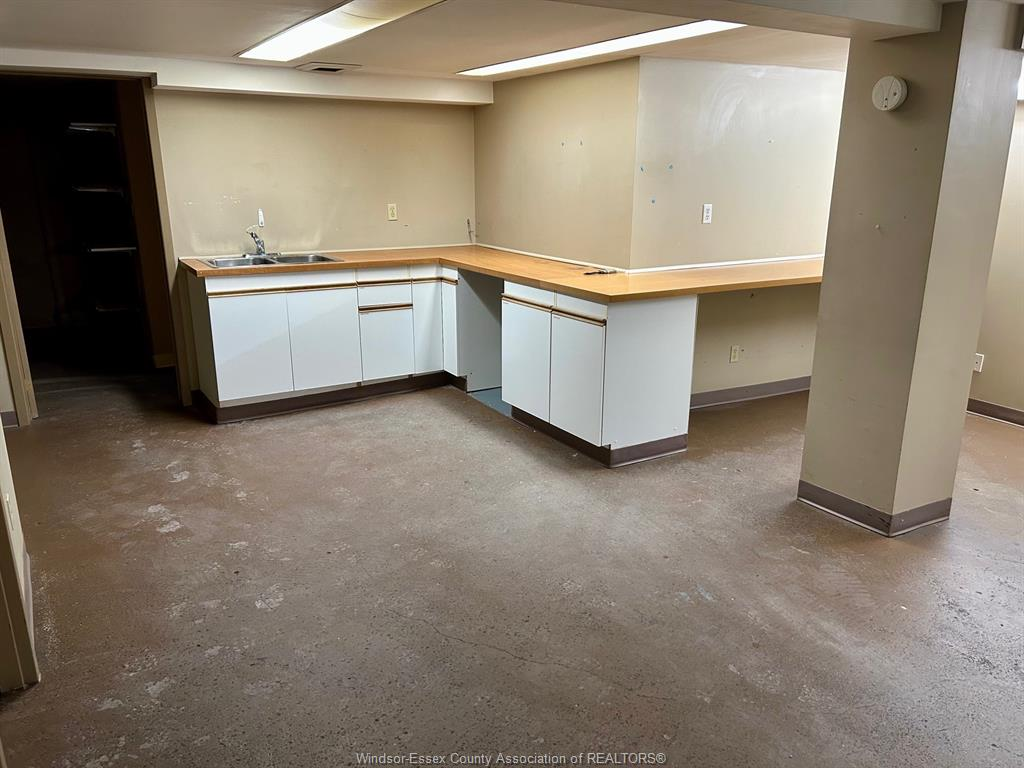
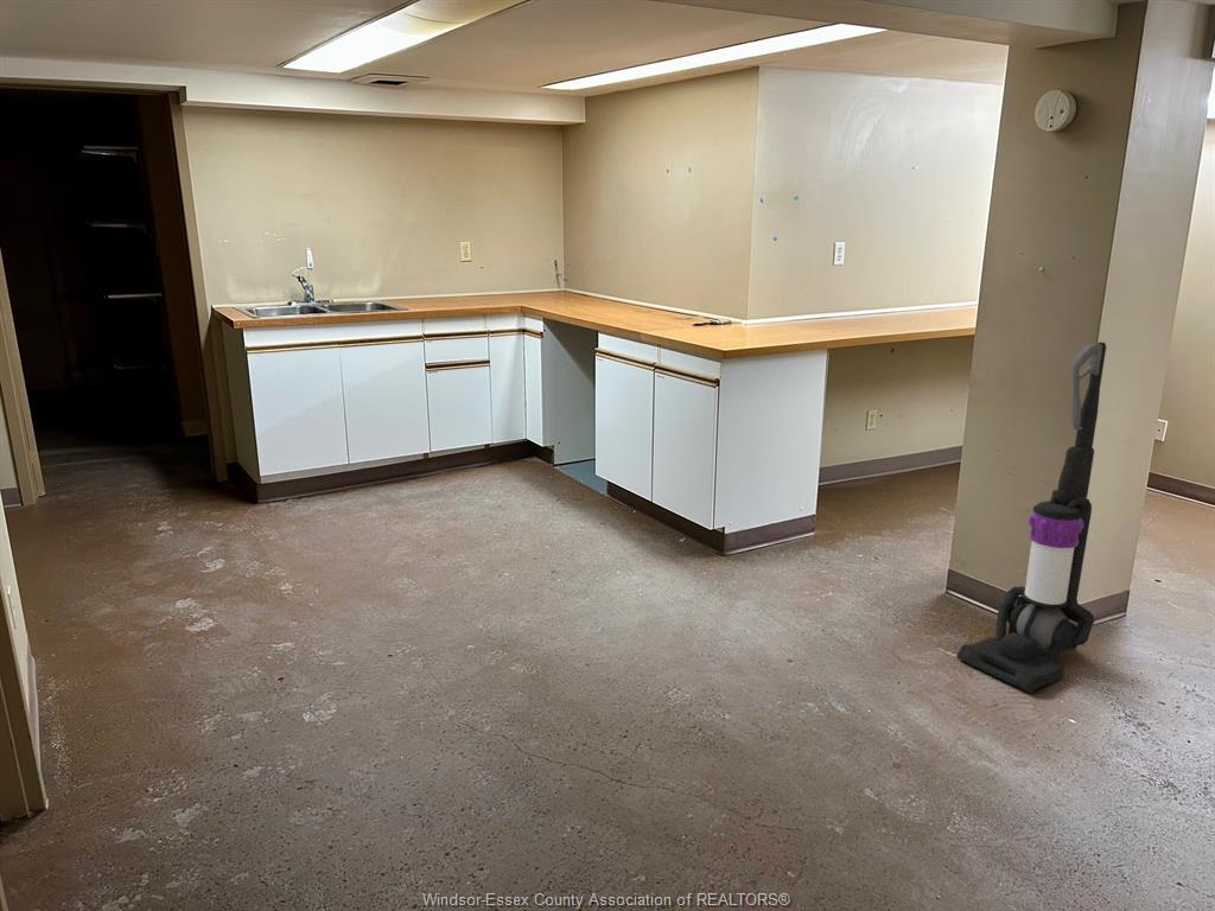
+ vacuum cleaner [955,342,1107,694]
